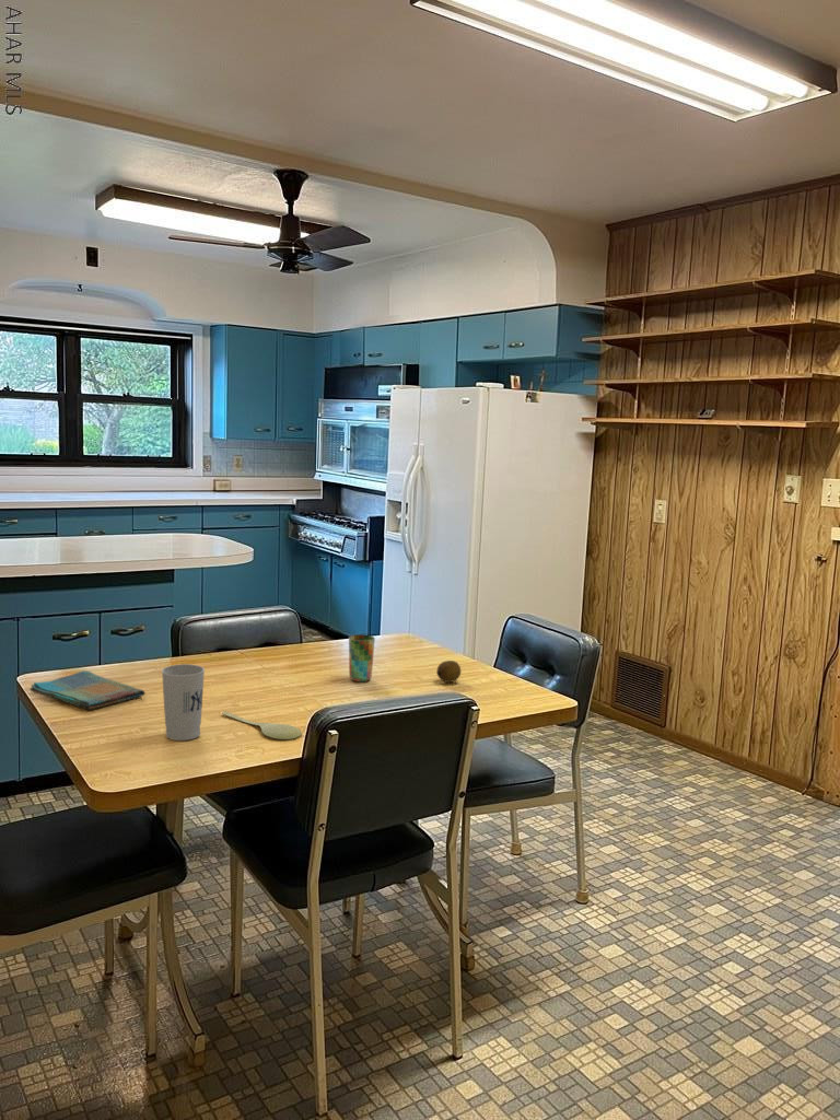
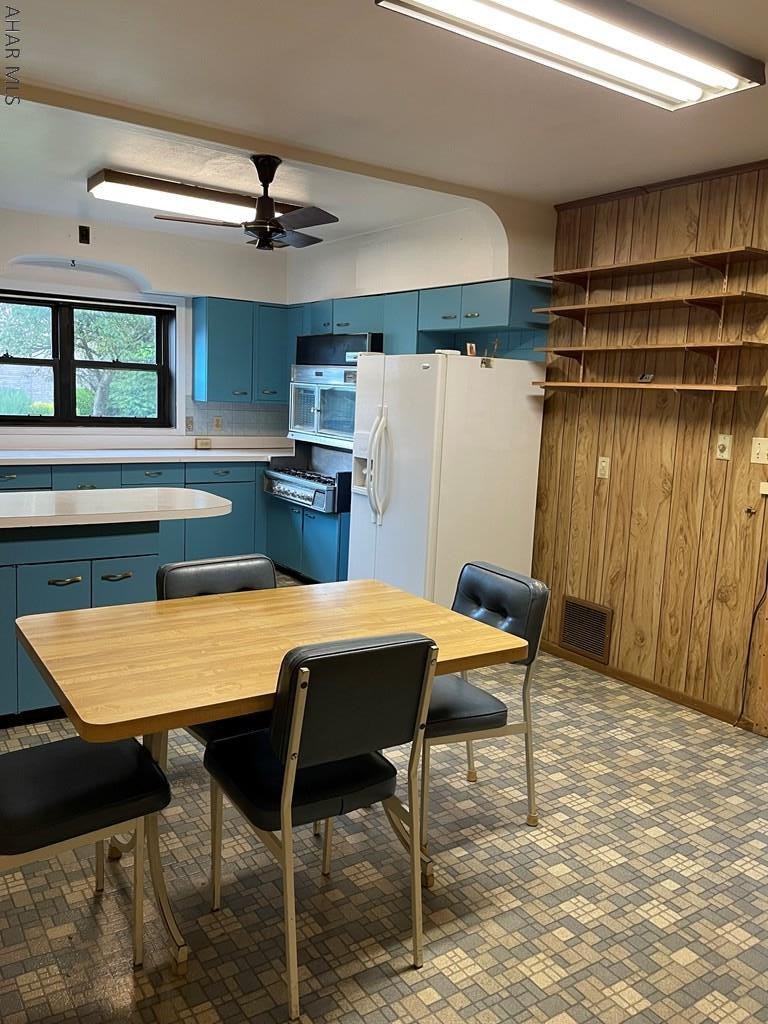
- cup [348,633,376,682]
- spoon [221,711,303,740]
- dish towel [28,669,147,711]
- fruit [435,660,462,684]
- cup [161,663,206,742]
